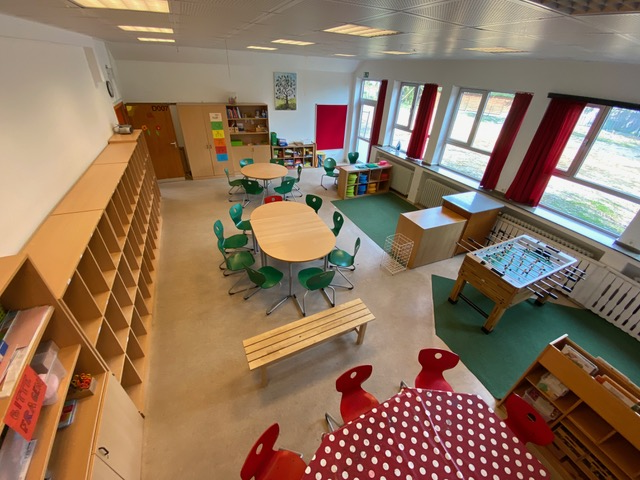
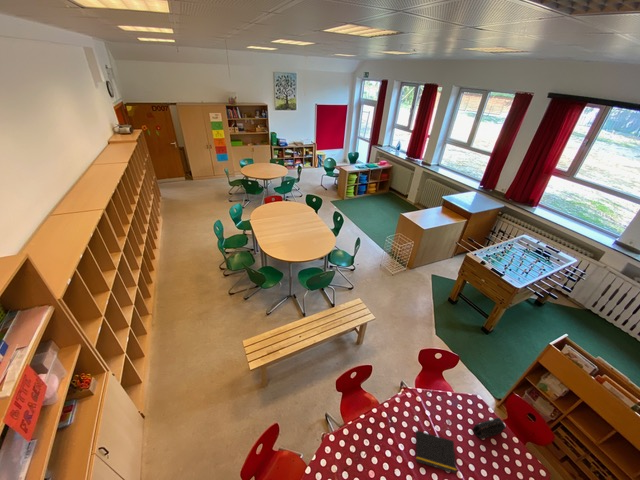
+ notepad [413,429,458,475]
+ pencil case [472,417,507,439]
